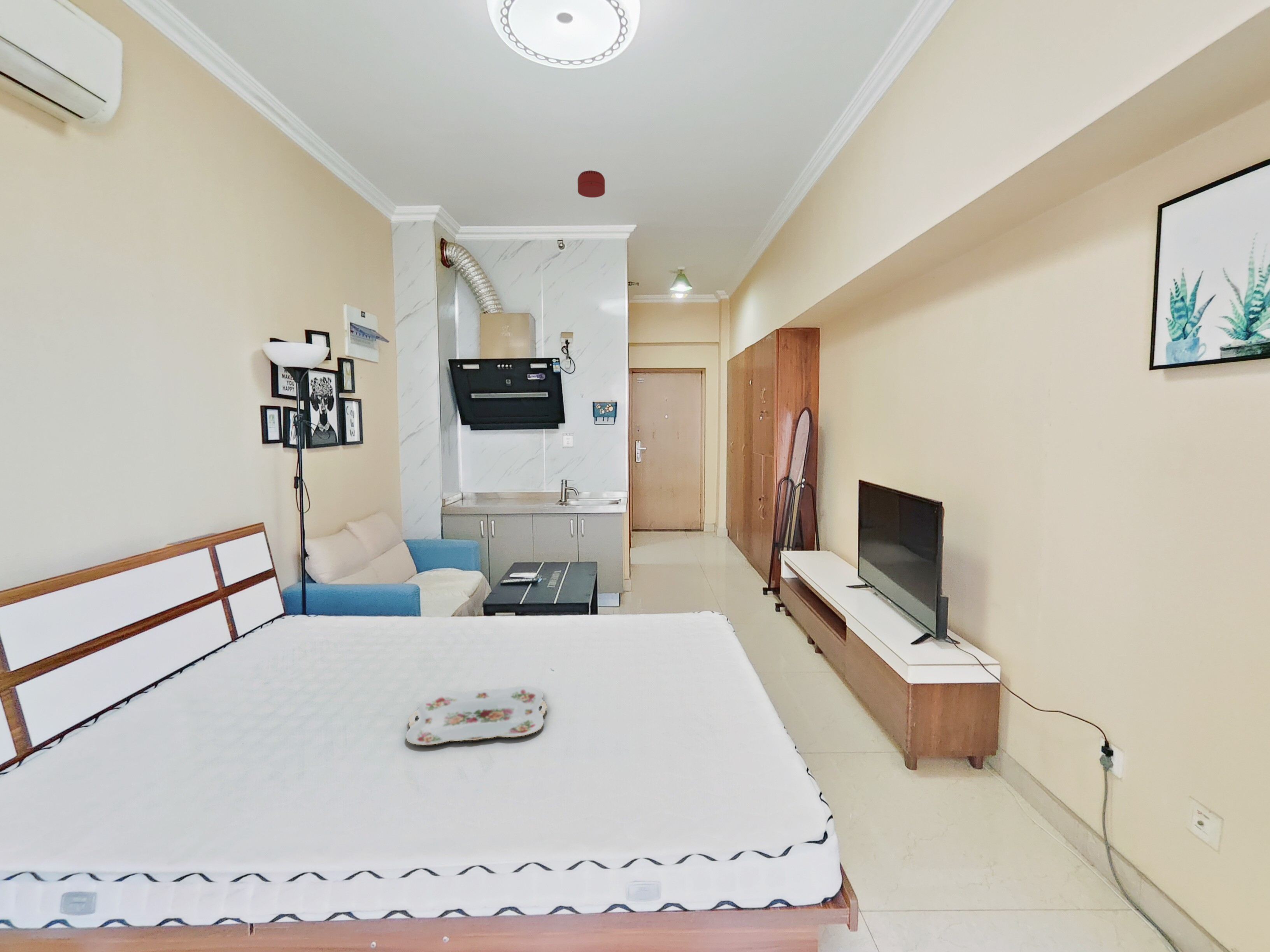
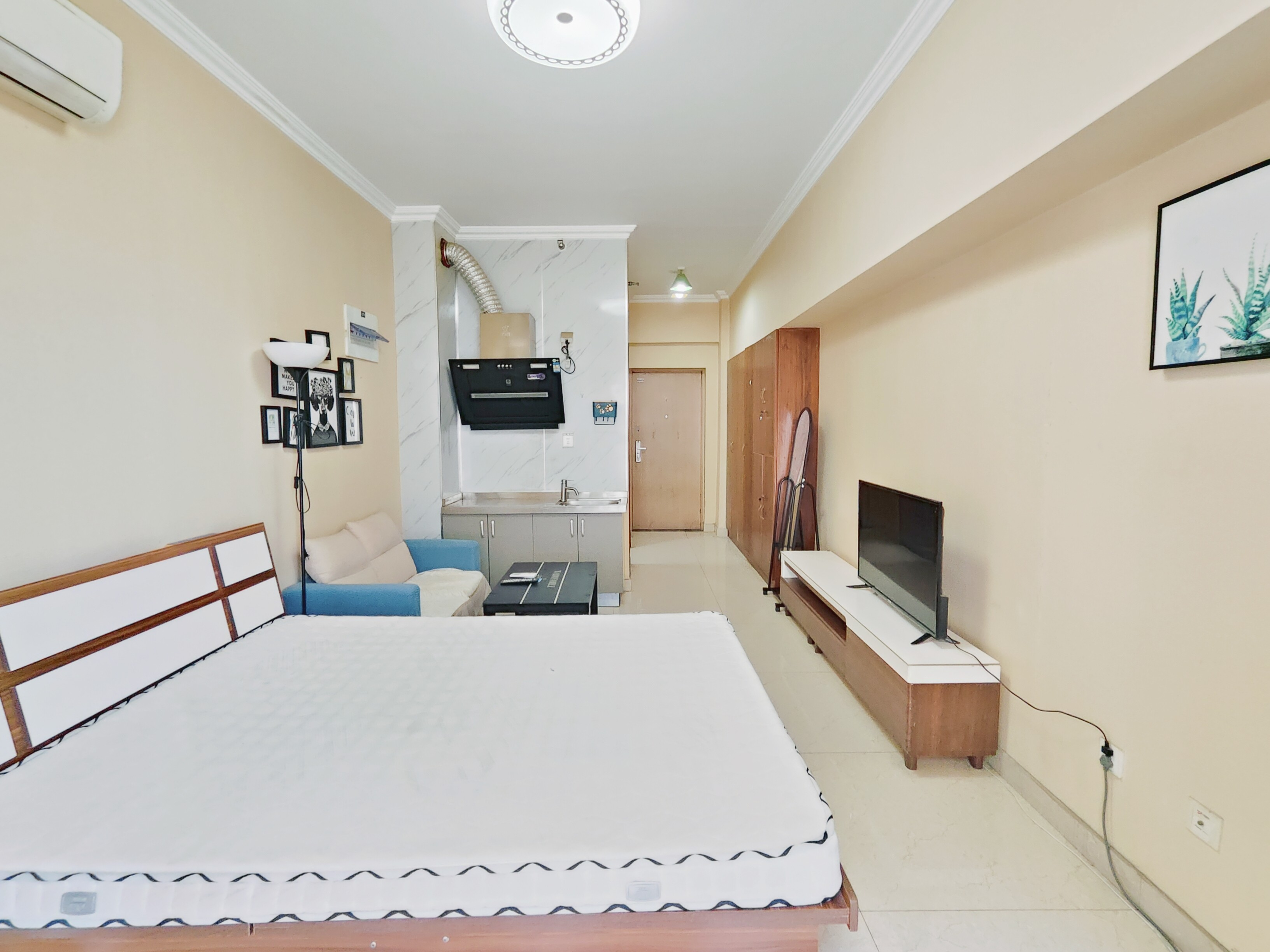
- serving tray [405,686,548,745]
- smoke detector [577,170,605,198]
